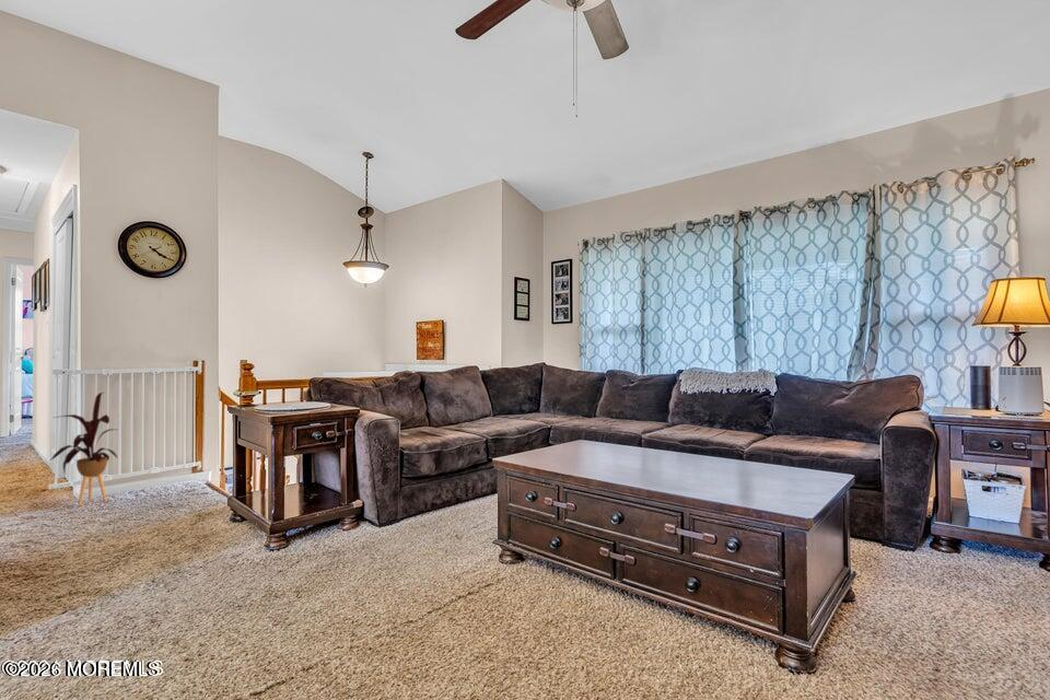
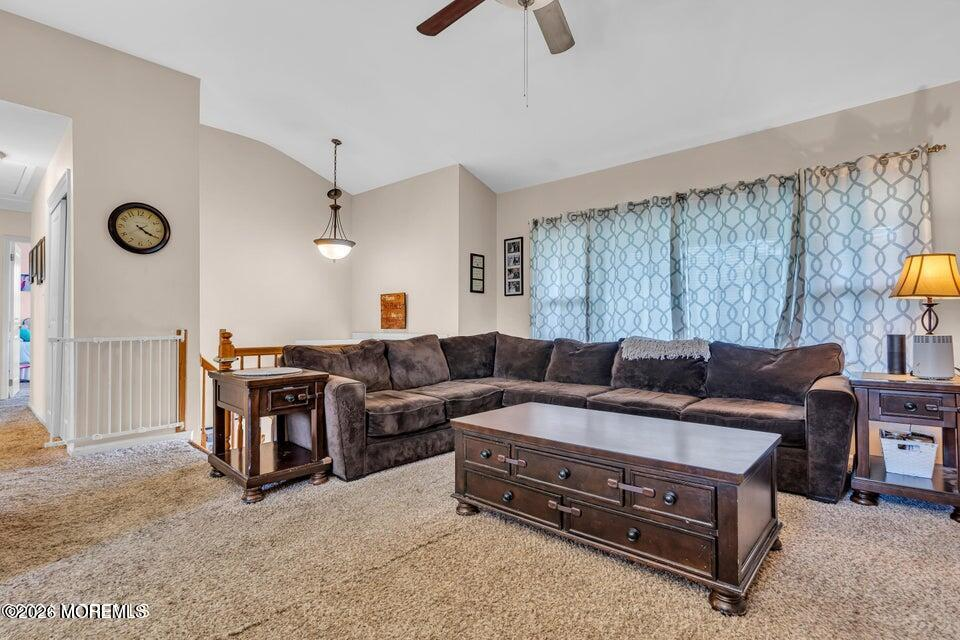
- house plant [49,392,118,506]
